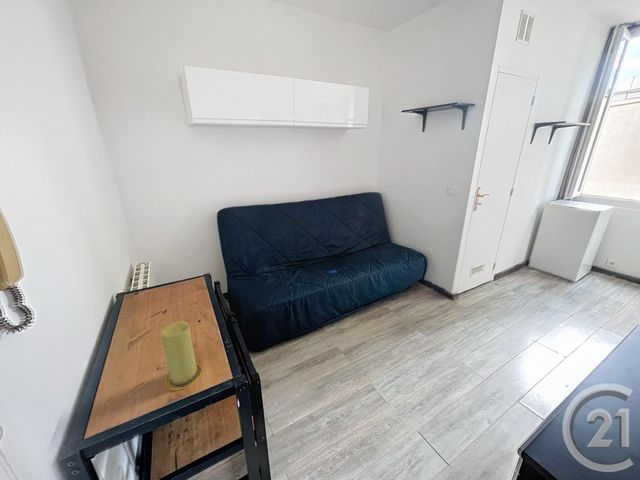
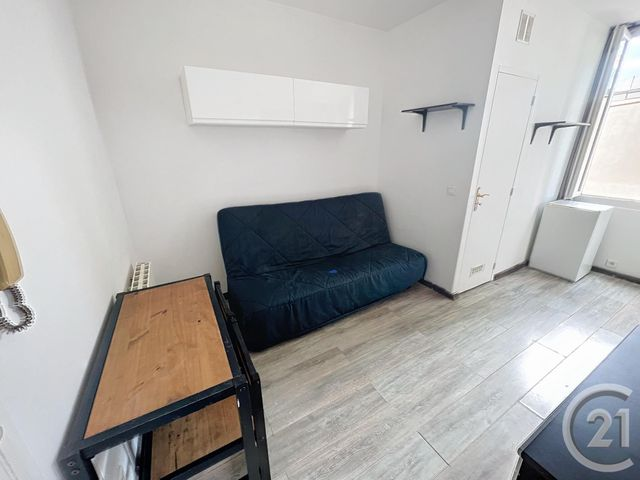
- candle [160,320,203,391]
